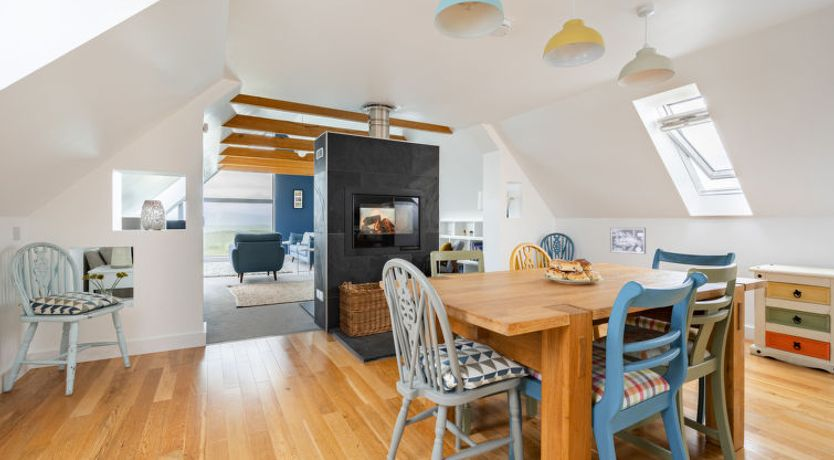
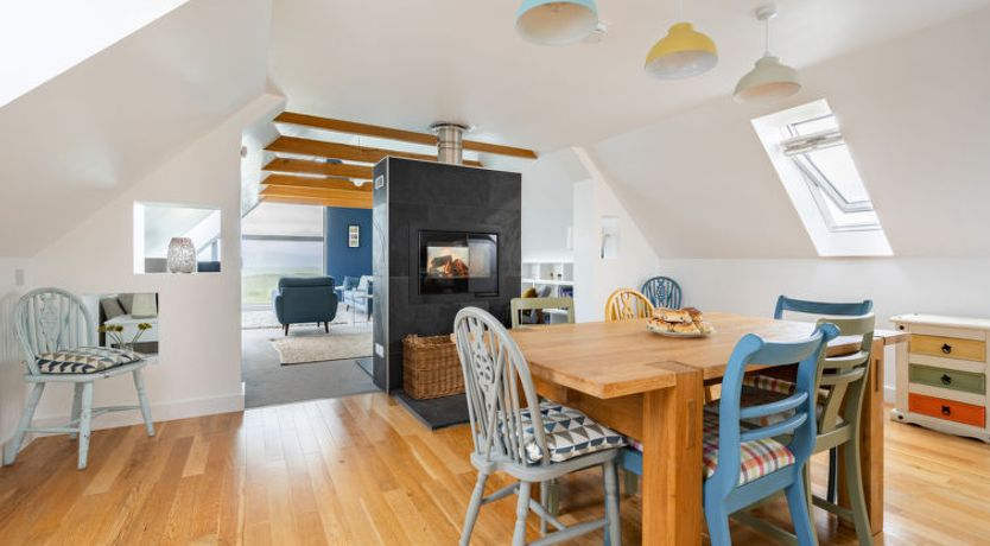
- wall art [609,227,647,255]
